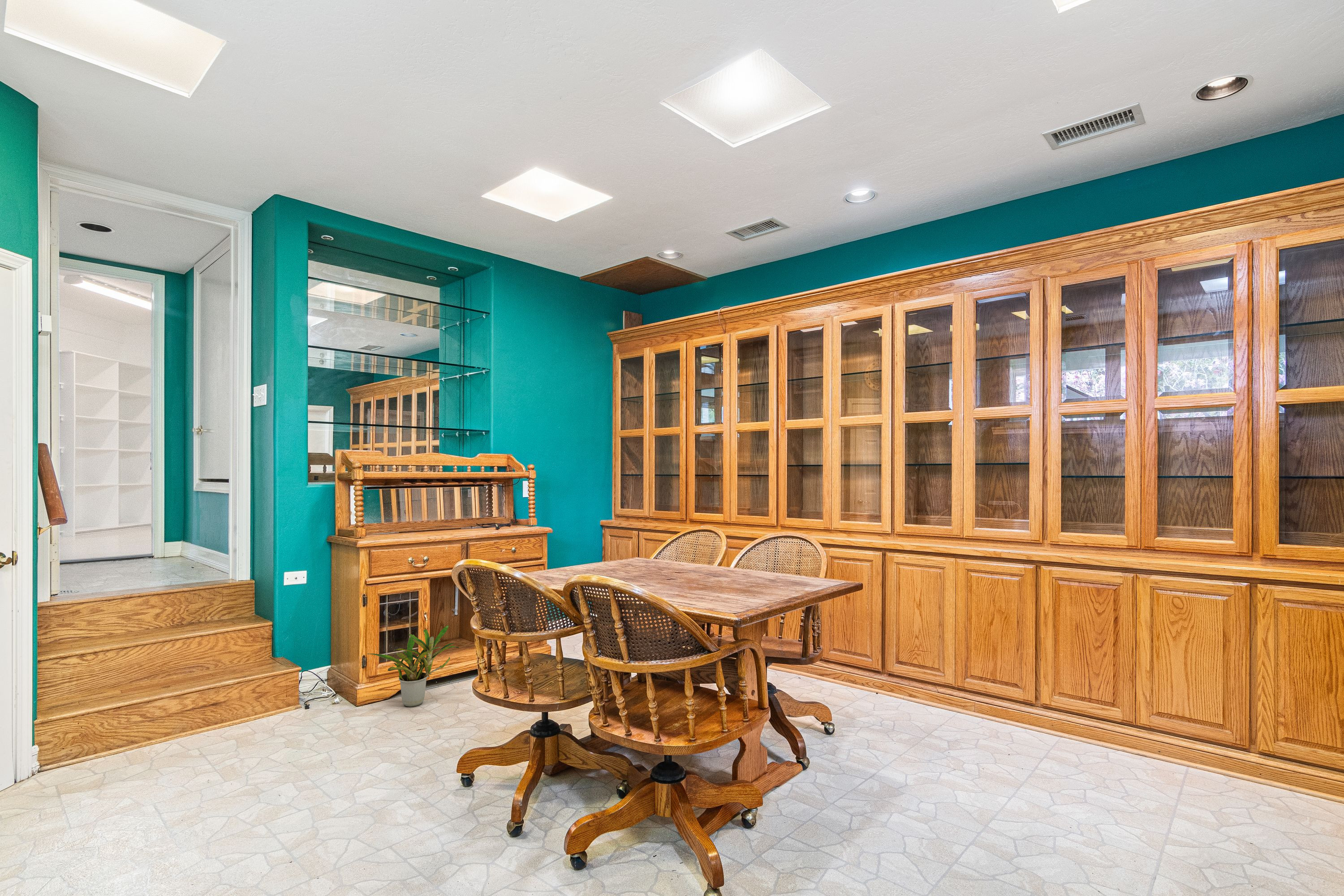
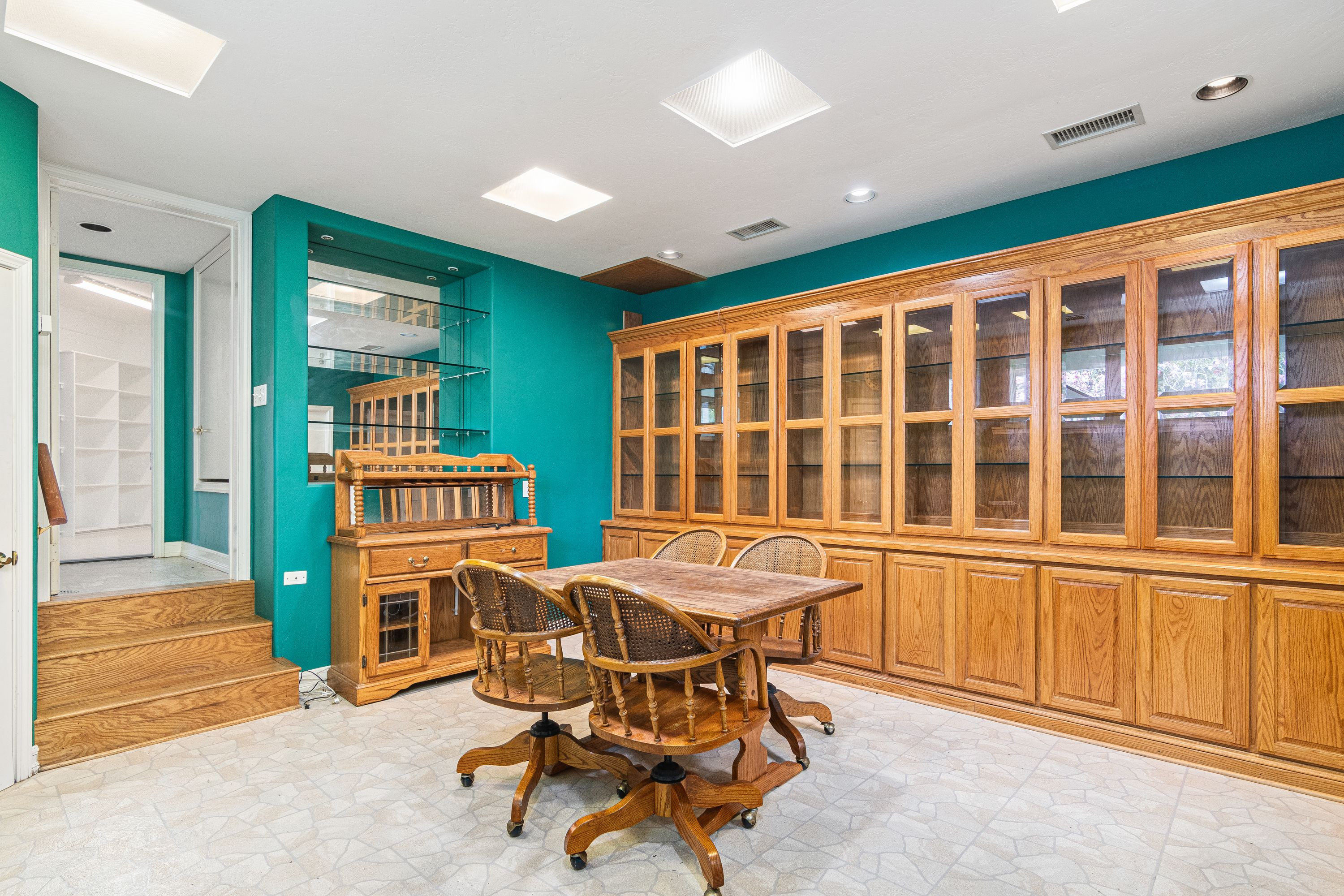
- potted plant [367,625,460,707]
